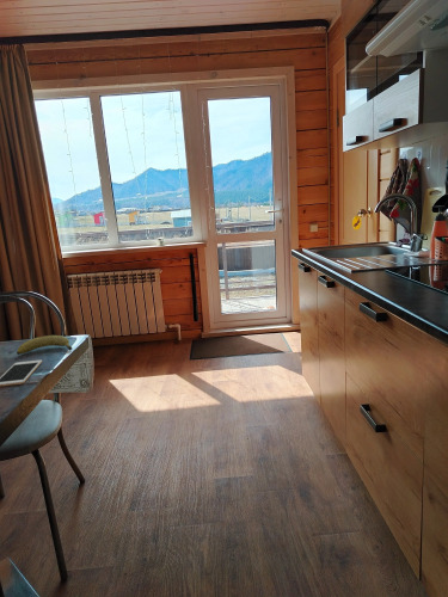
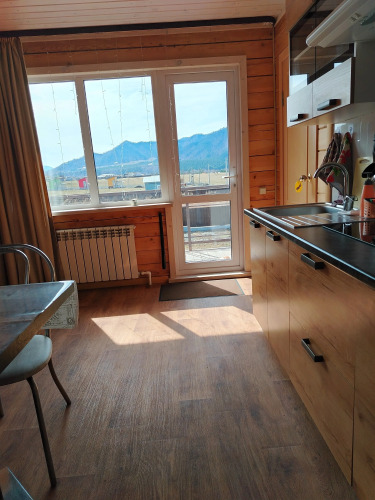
- cell phone [0,359,43,388]
- fruit [16,334,74,356]
